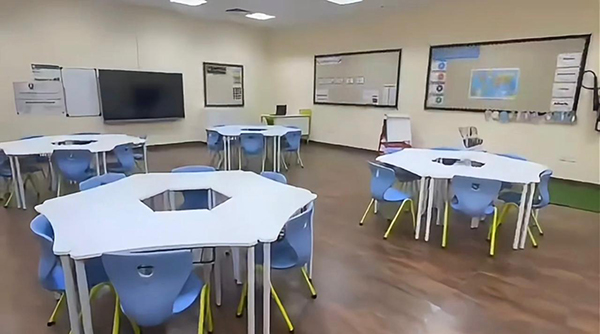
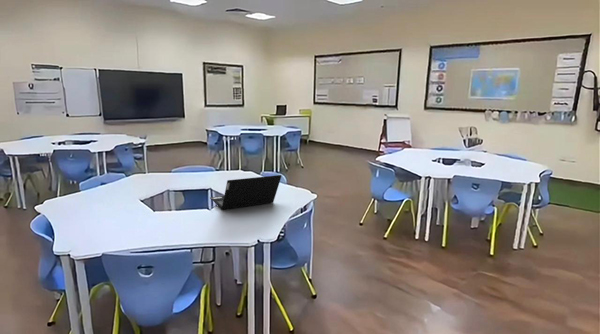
+ laptop computer [209,174,283,211]
